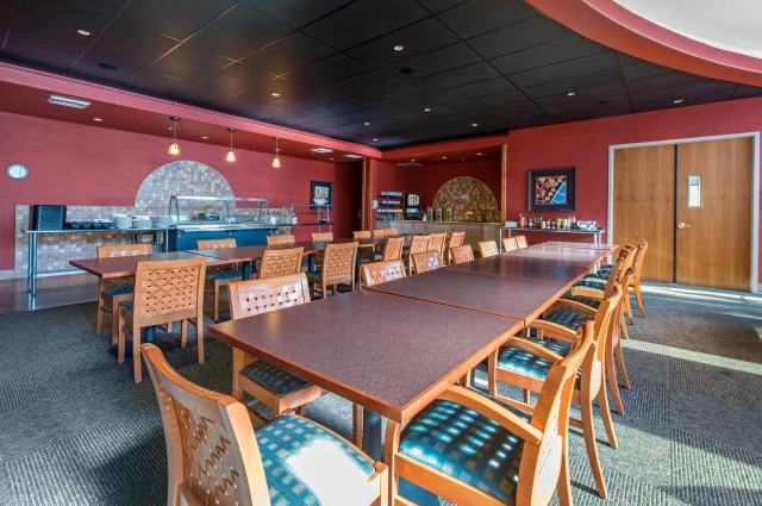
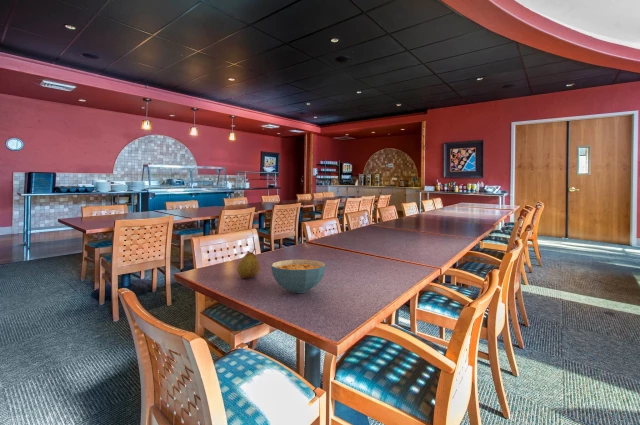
+ cereal bowl [271,259,326,294]
+ fruit [236,248,261,279]
